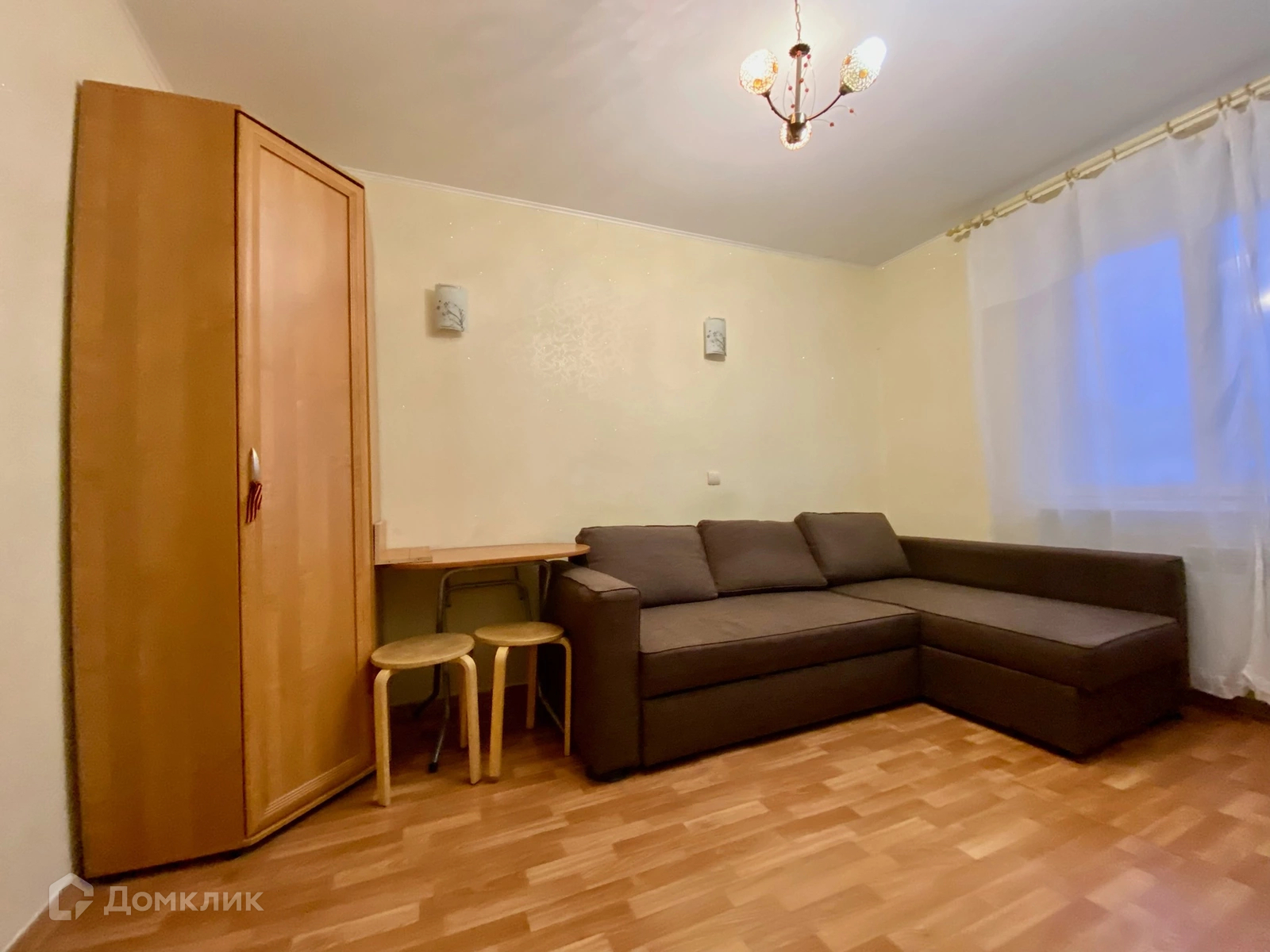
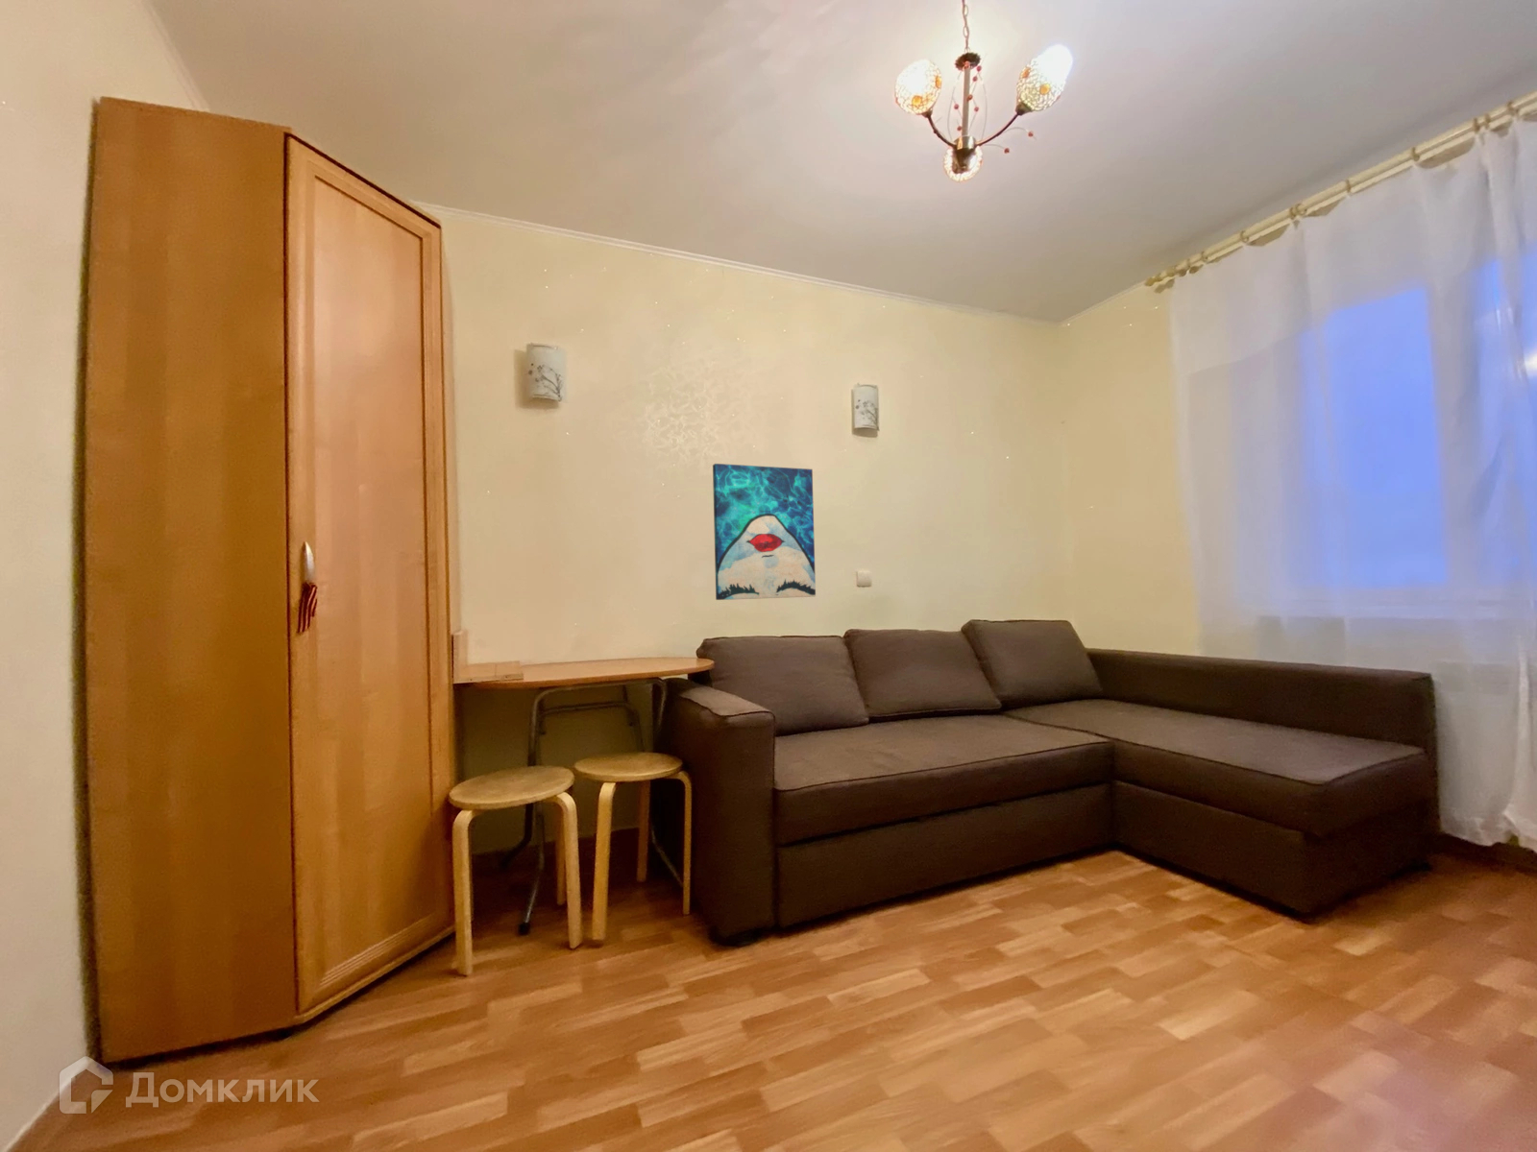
+ wall art [712,462,817,601]
